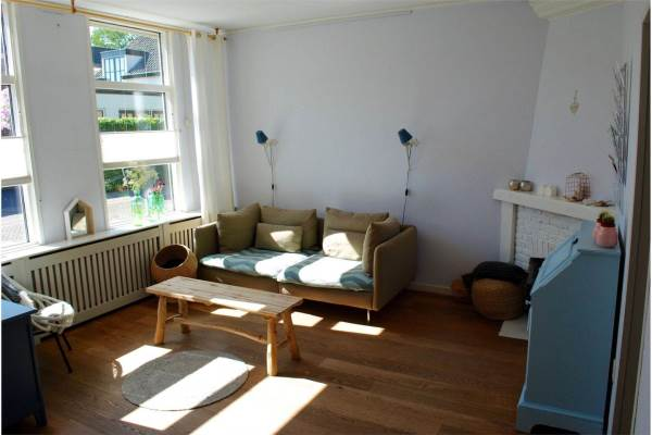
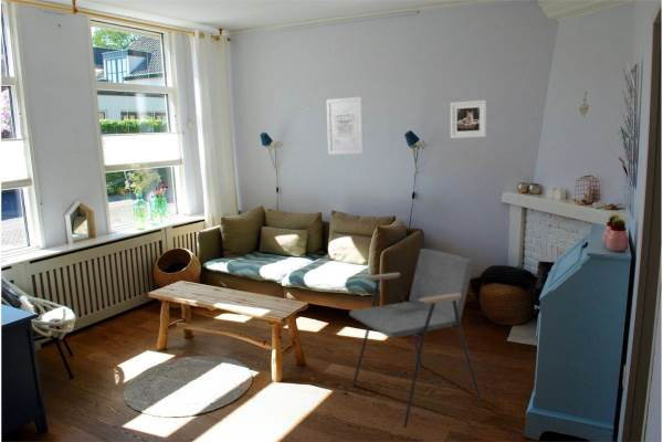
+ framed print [450,99,487,139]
+ wall art [325,96,365,156]
+ armchair [348,248,484,429]
